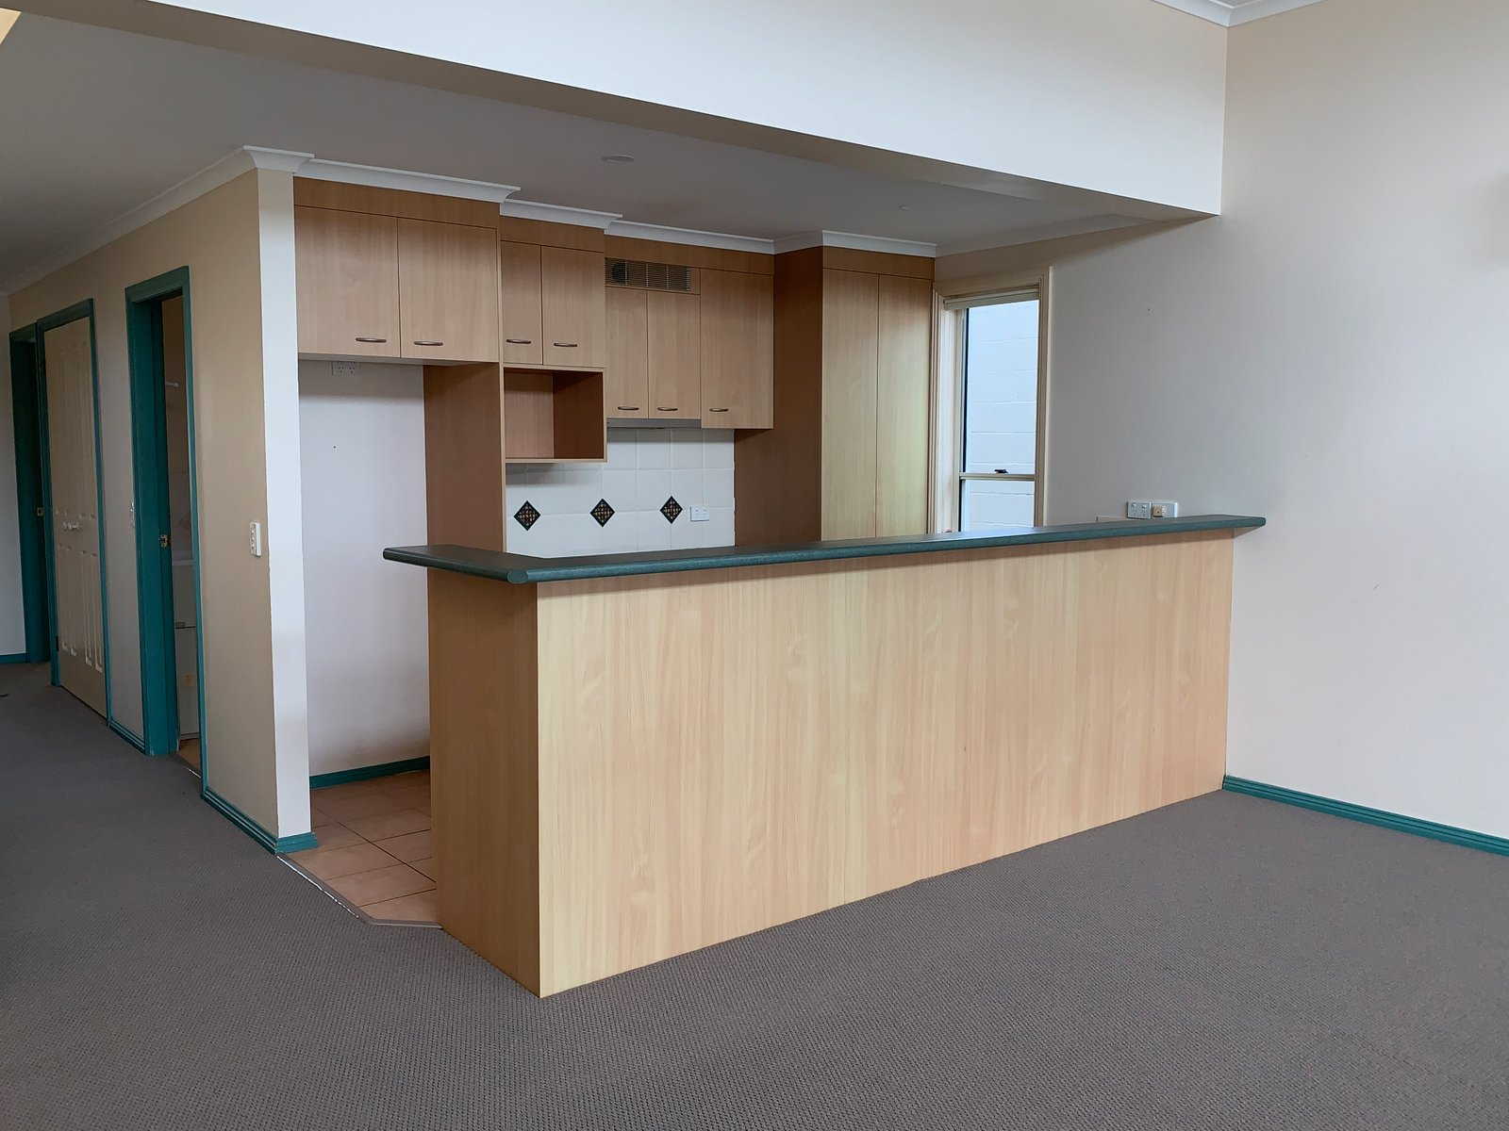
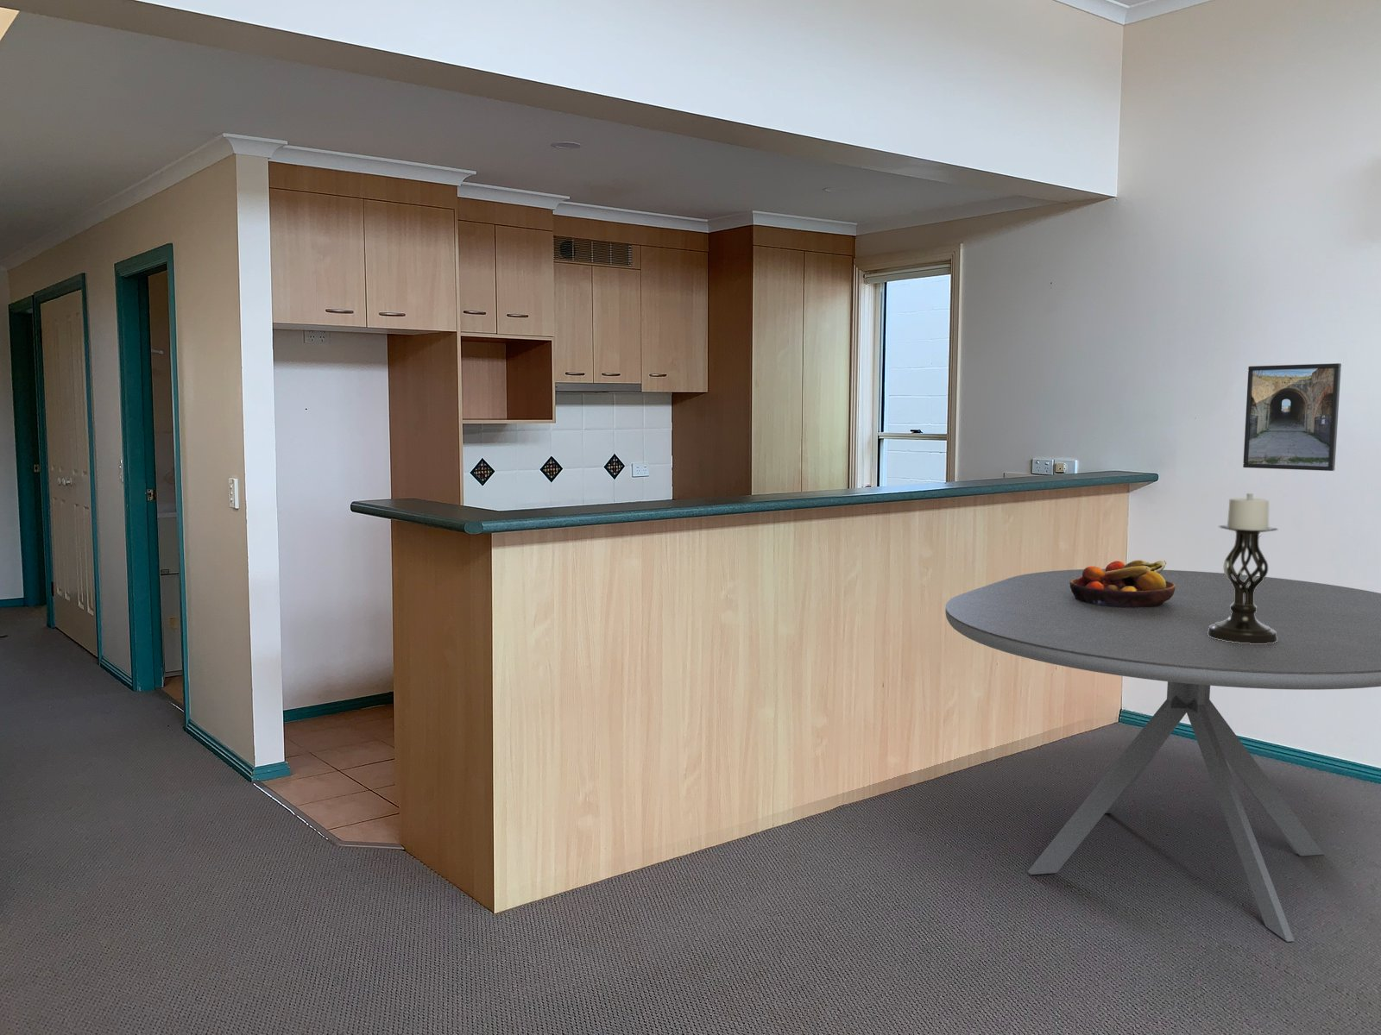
+ dining table [944,569,1381,943]
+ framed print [1242,362,1342,472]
+ fruit bowl [1069,559,1175,608]
+ candle holder [1207,492,1279,645]
